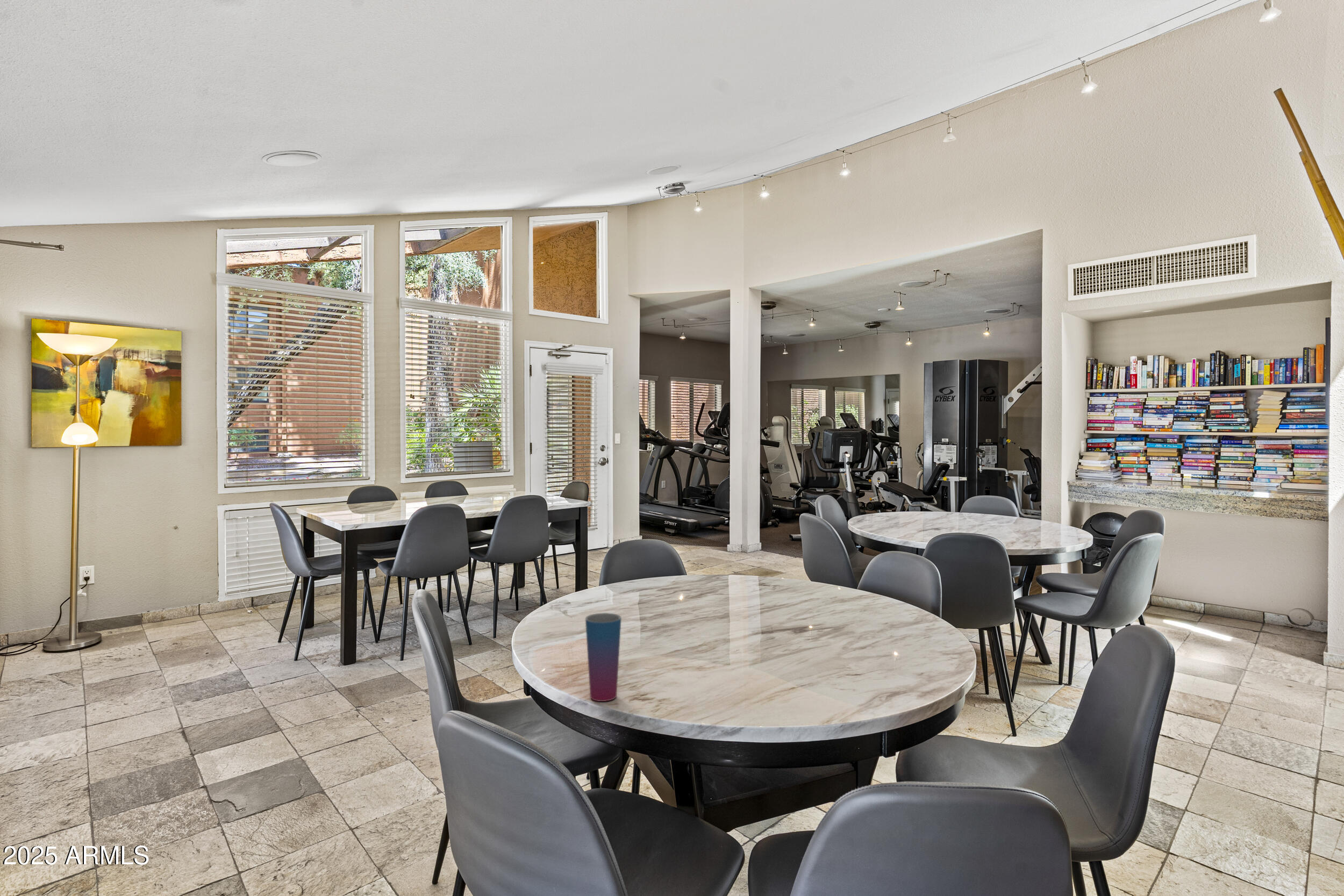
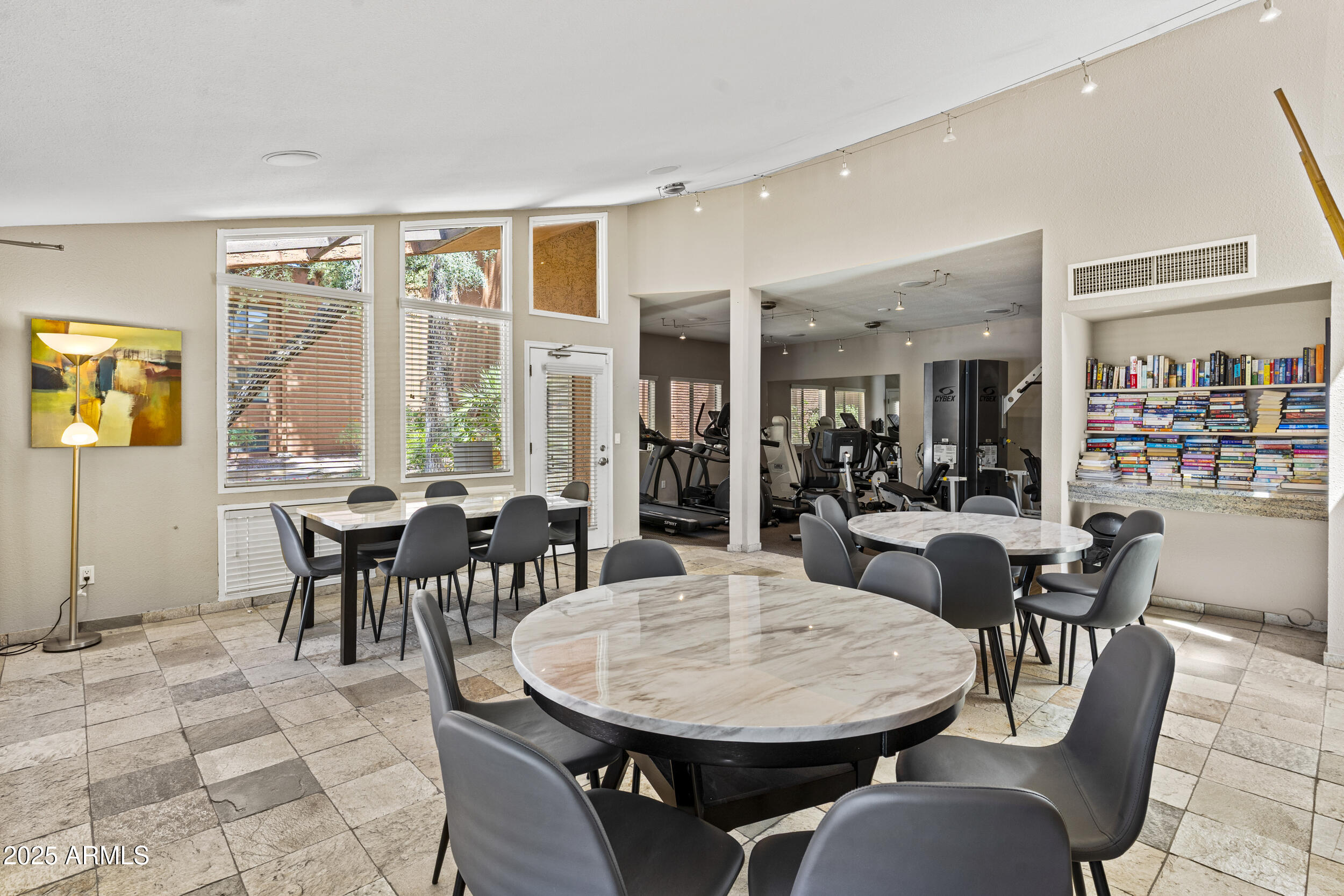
- cup [585,612,622,702]
